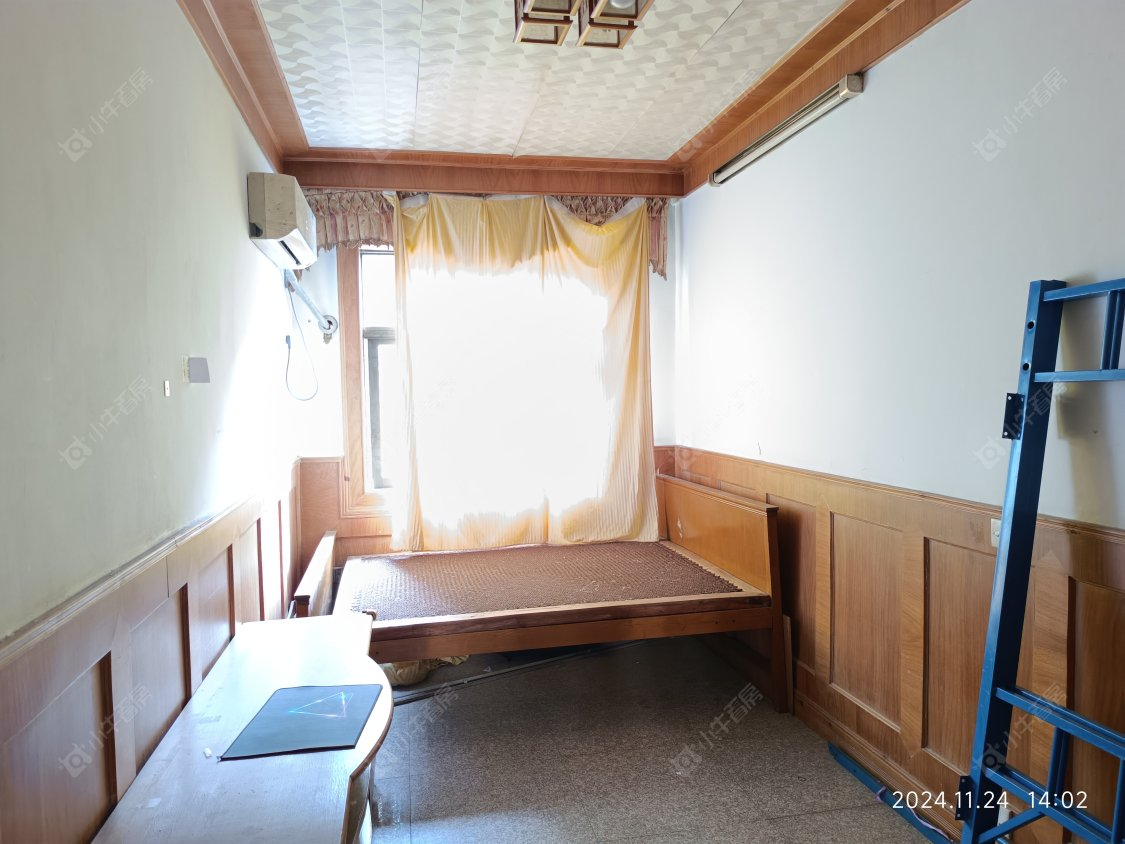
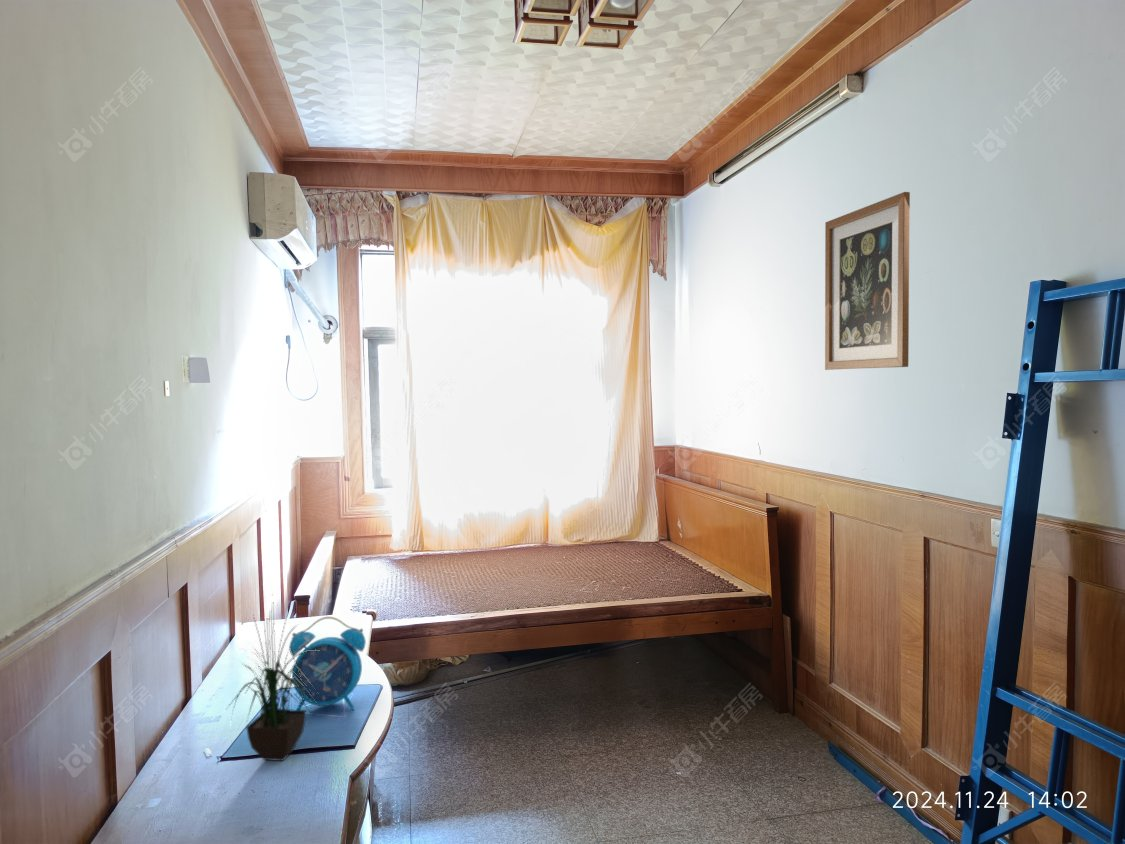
+ alarm clock [288,616,367,711]
+ potted plant [226,591,320,762]
+ wall art [824,191,911,371]
